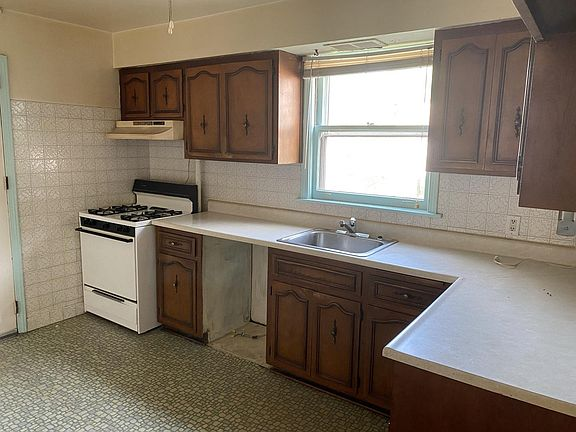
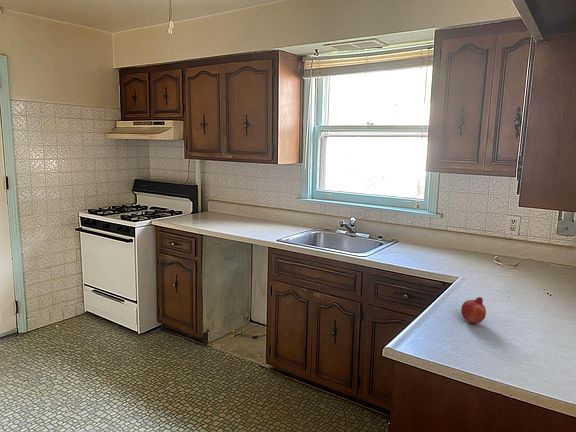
+ fruit [460,296,487,324]
